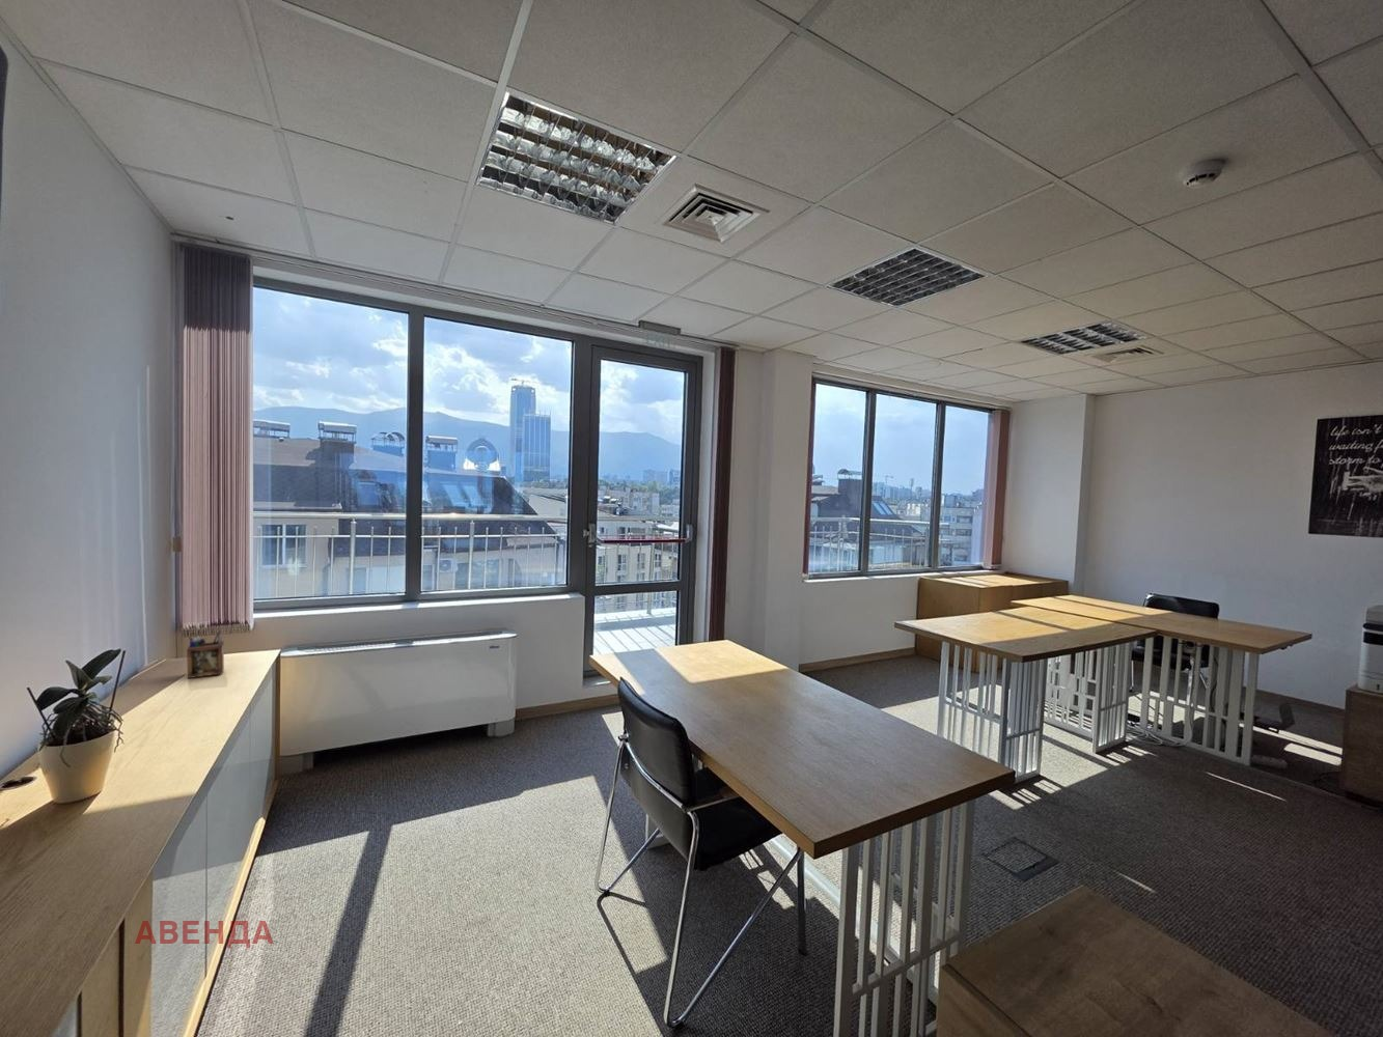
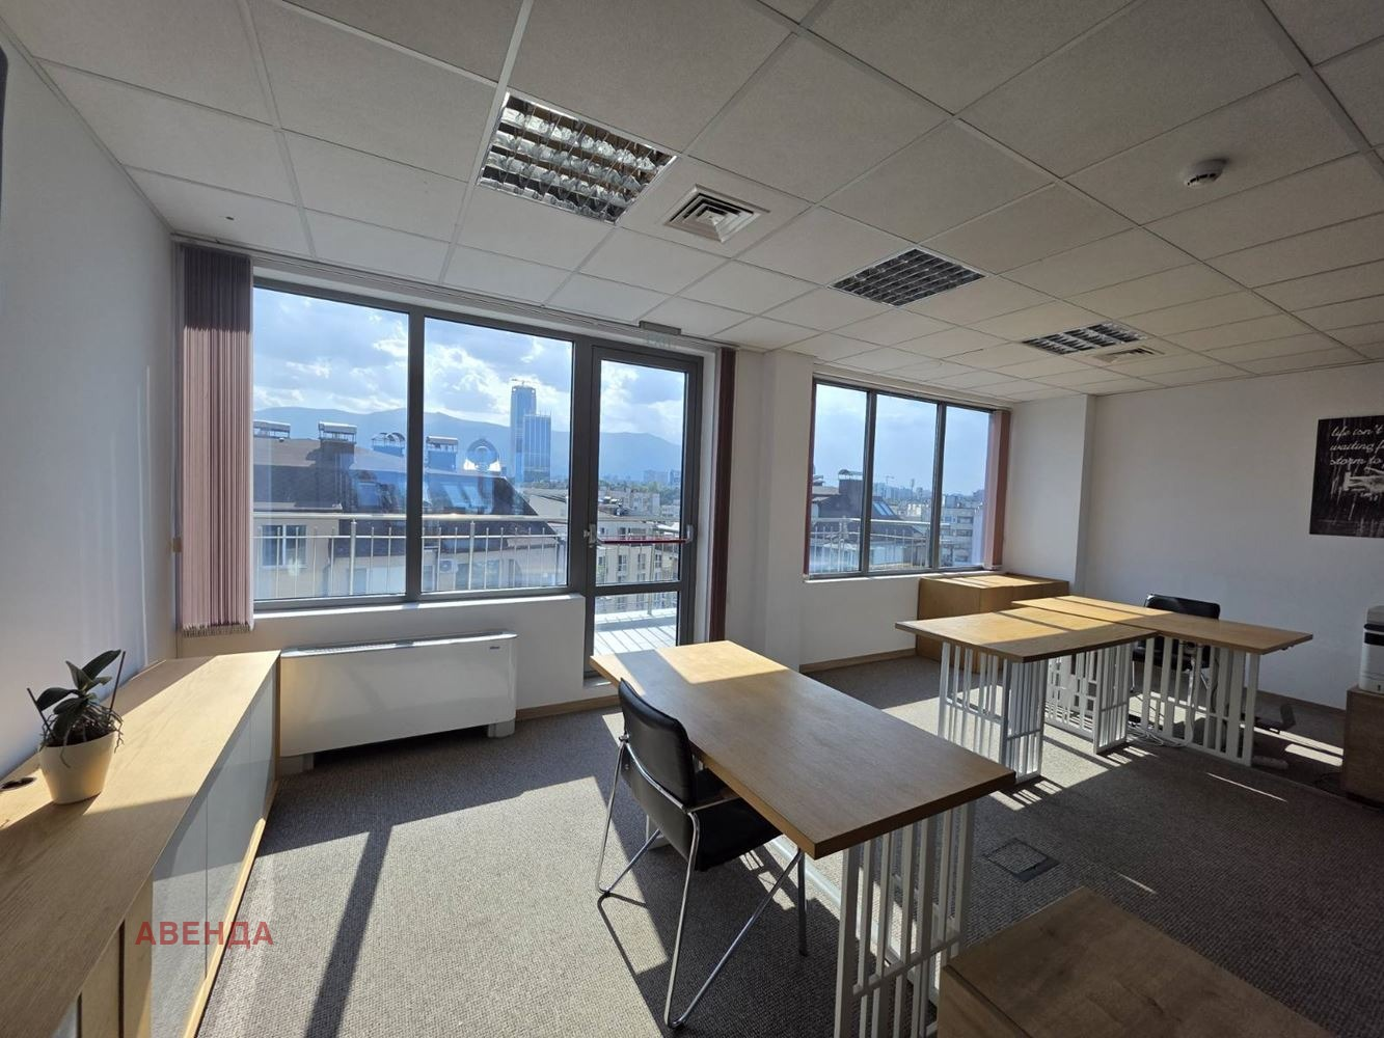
- desk organizer [185,631,226,680]
